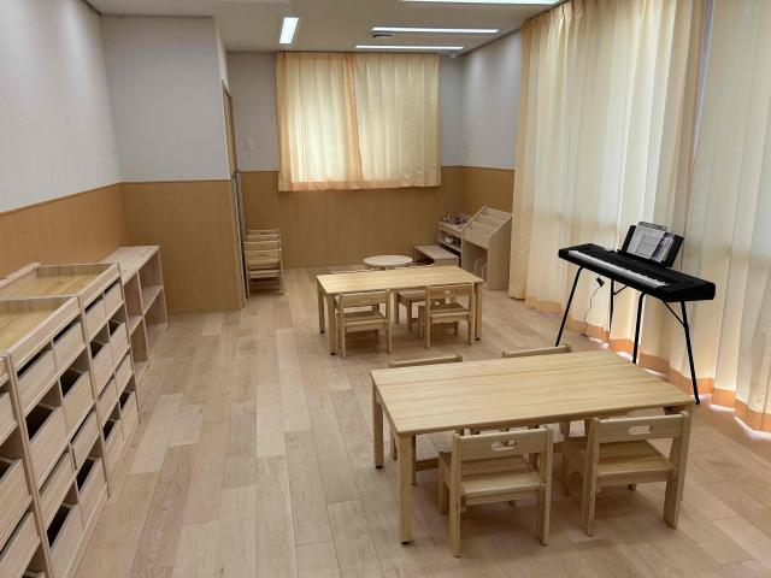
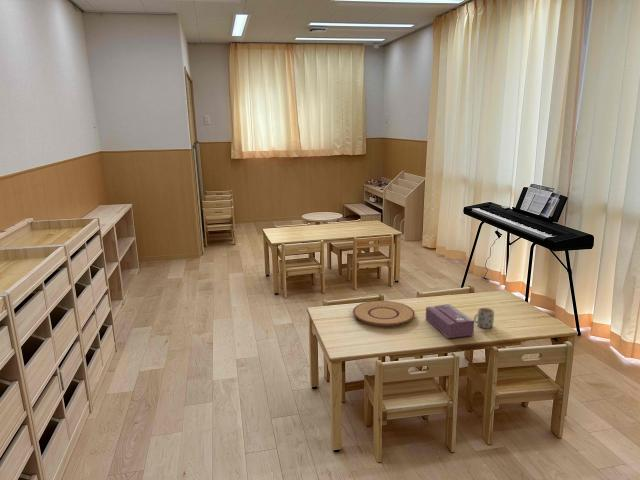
+ tissue box [425,303,475,339]
+ mug [473,307,495,329]
+ plate [352,300,416,327]
